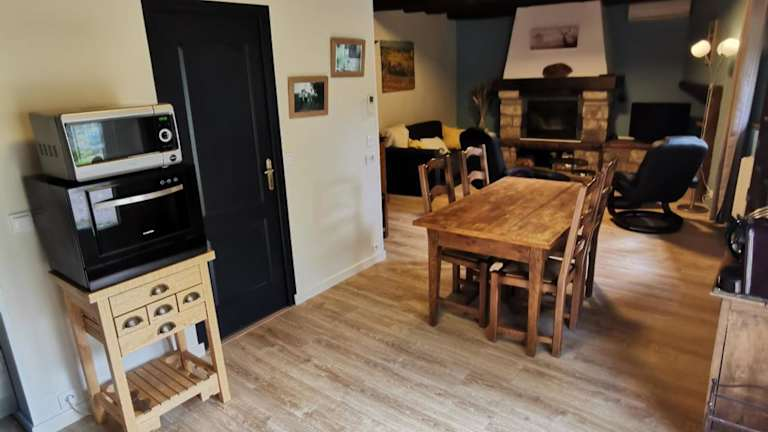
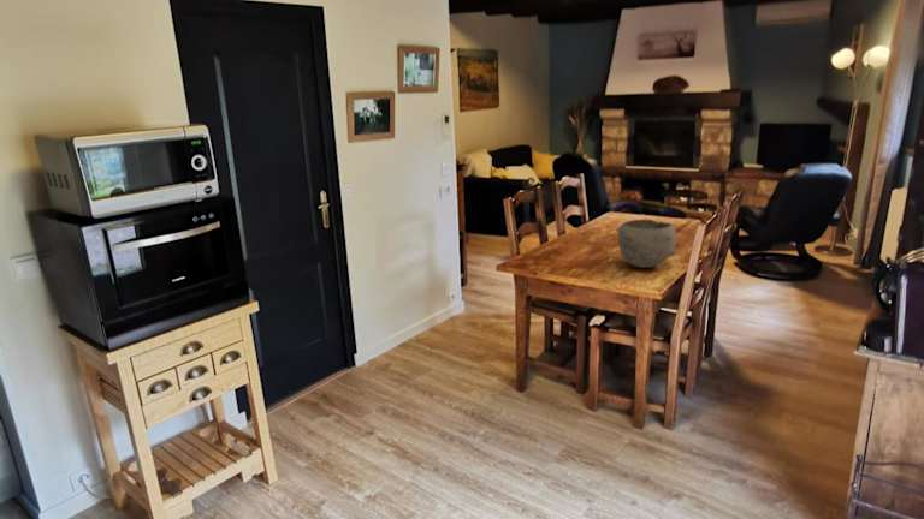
+ bowl [615,219,677,269]
